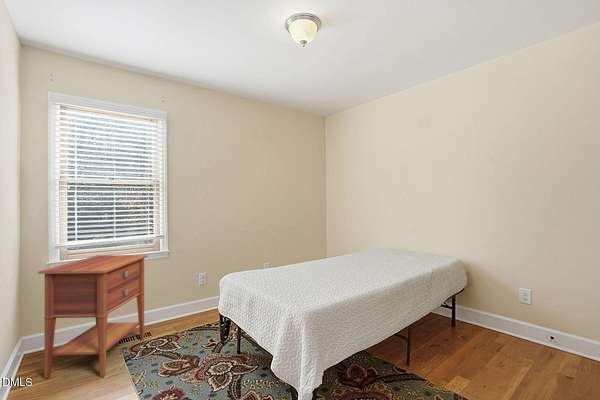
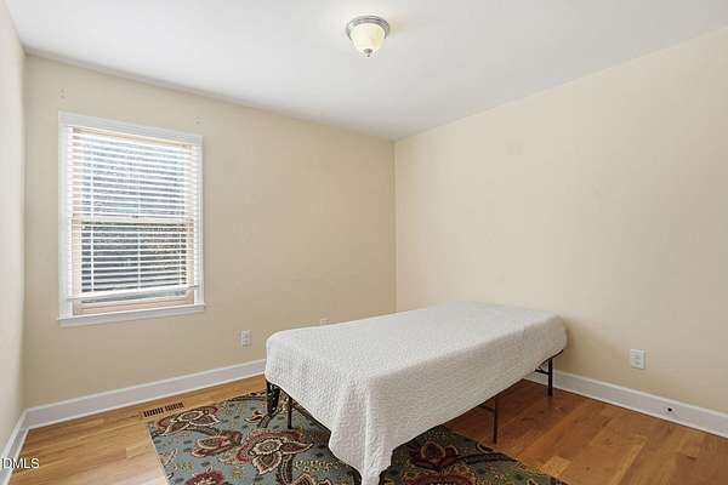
- nightstand [37,254,149,379]
